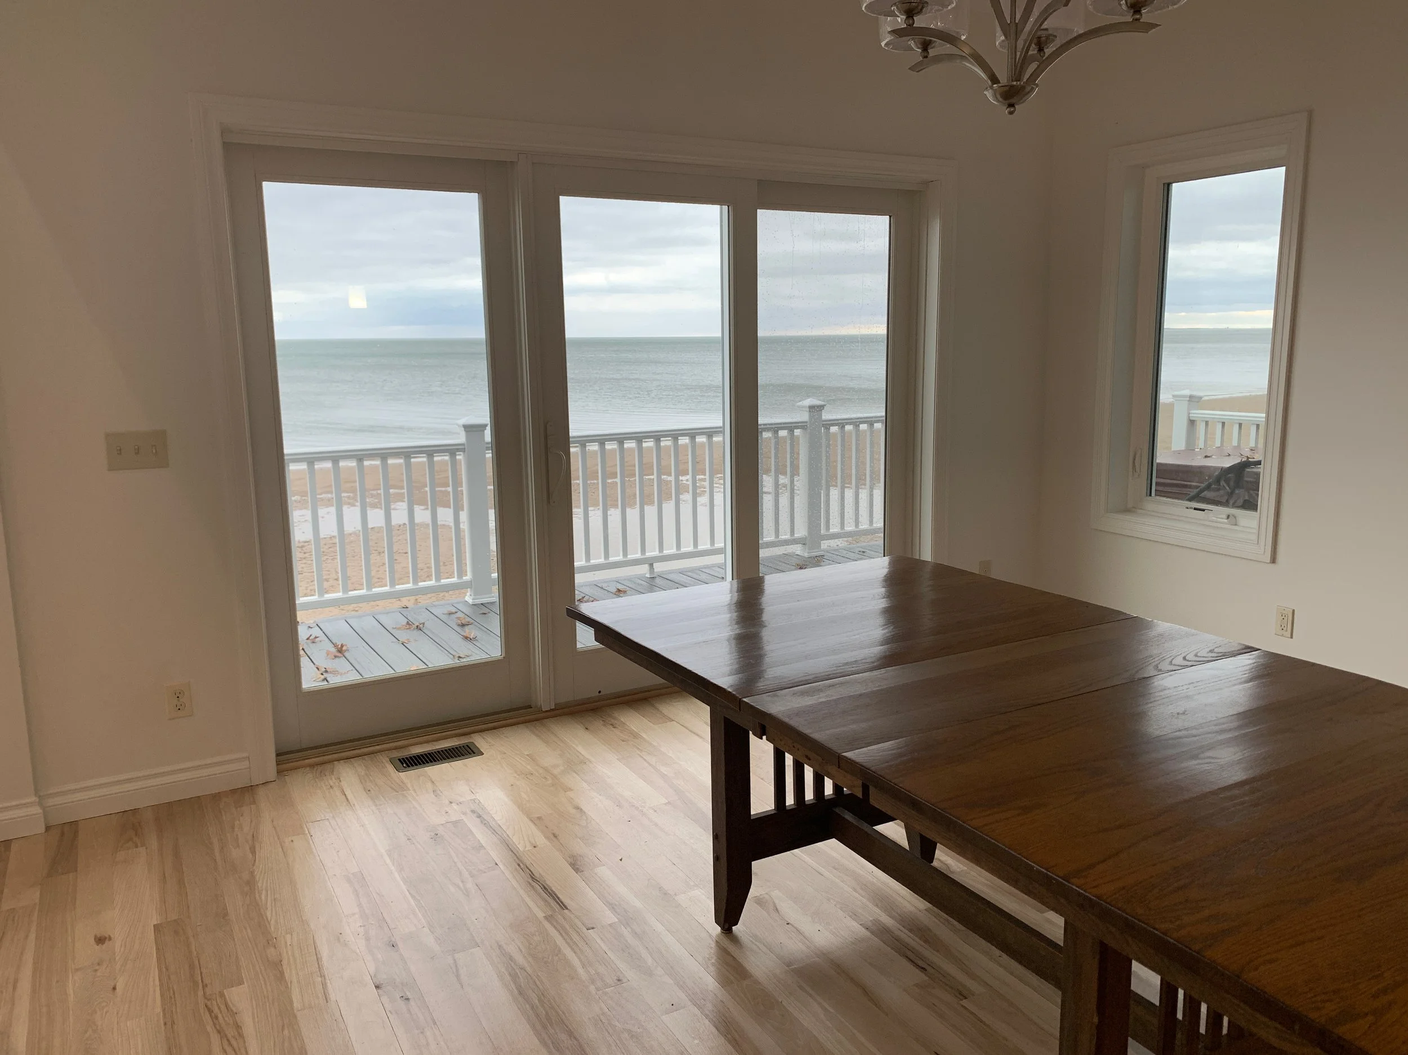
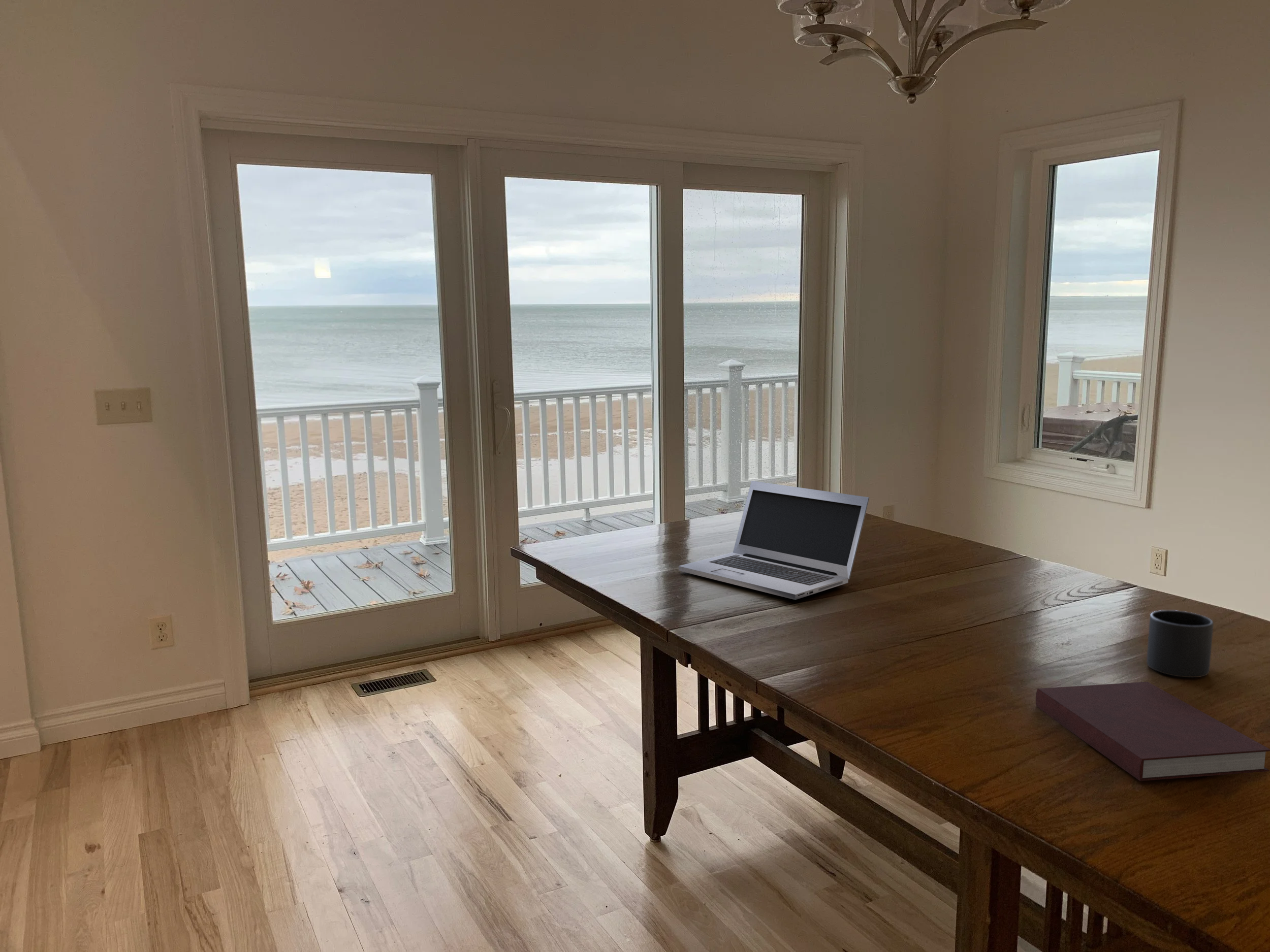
+ mug [1146,610,1214,678]
+ laptop [678,480,870,600]
+ notebook [1035,681,1270,781]
